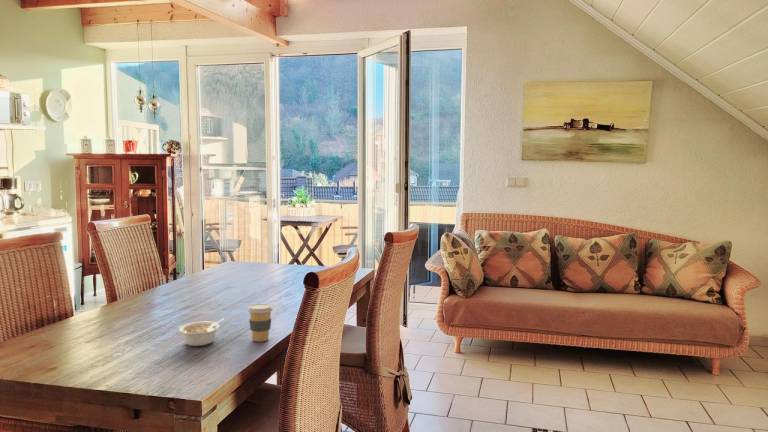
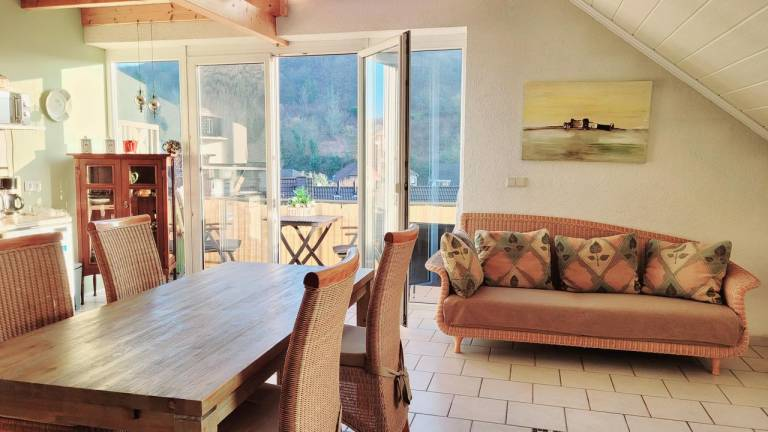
- coffee cup [246,303,274,343]
- legume [178,317,226,347]
